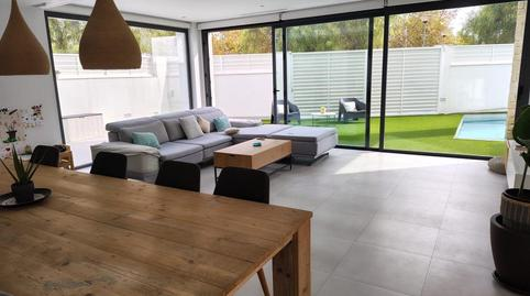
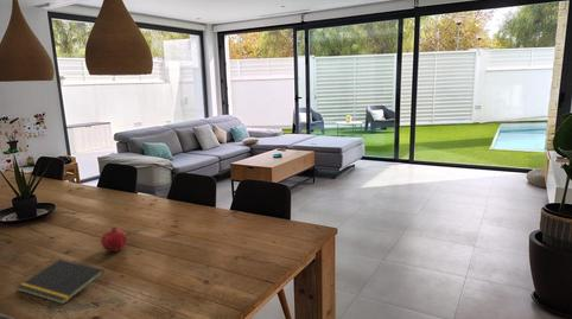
+ notepad [15,259,106,305]
+ fruit [100,227,128,253]
